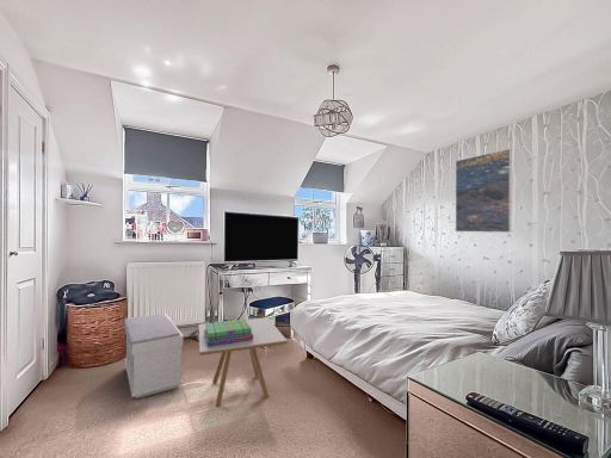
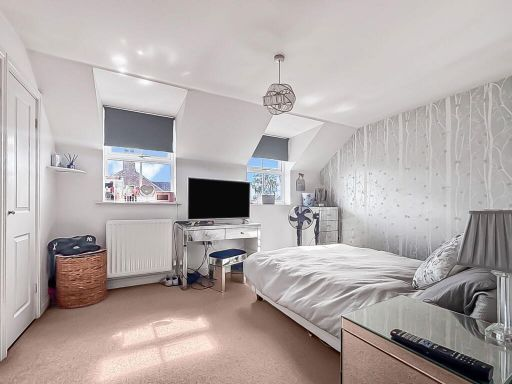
- stack of books [204,318,253,346]
- side table [198,316,288,408]
- bench [123,312,185,400]
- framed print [455,148,512,234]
